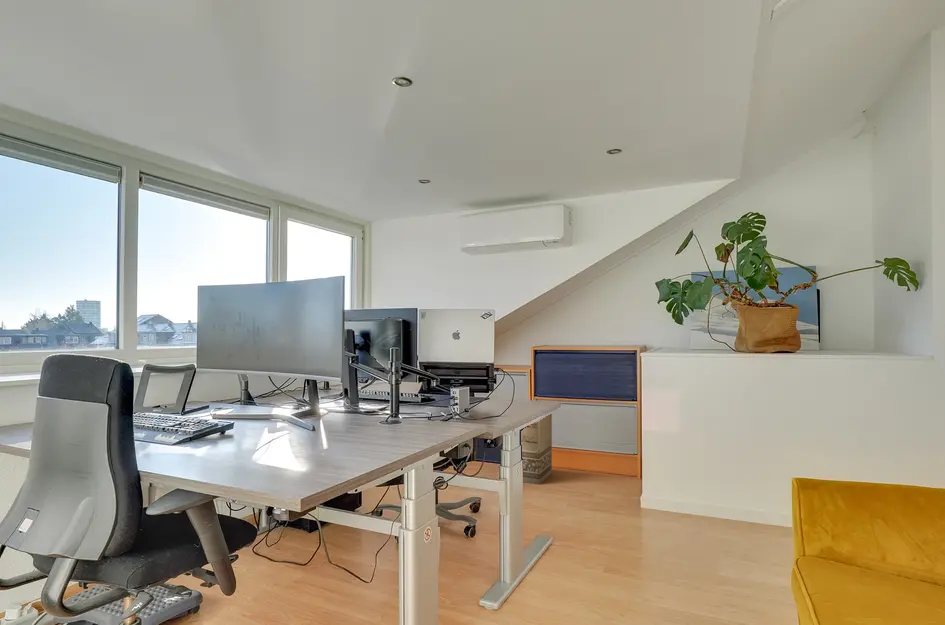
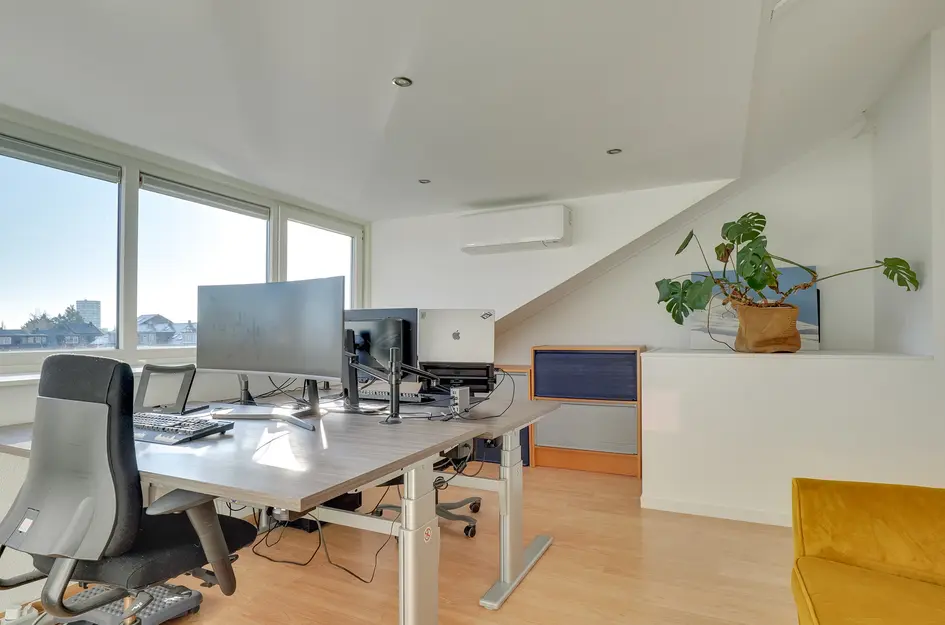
- cardboard box [521,413,553,486]
